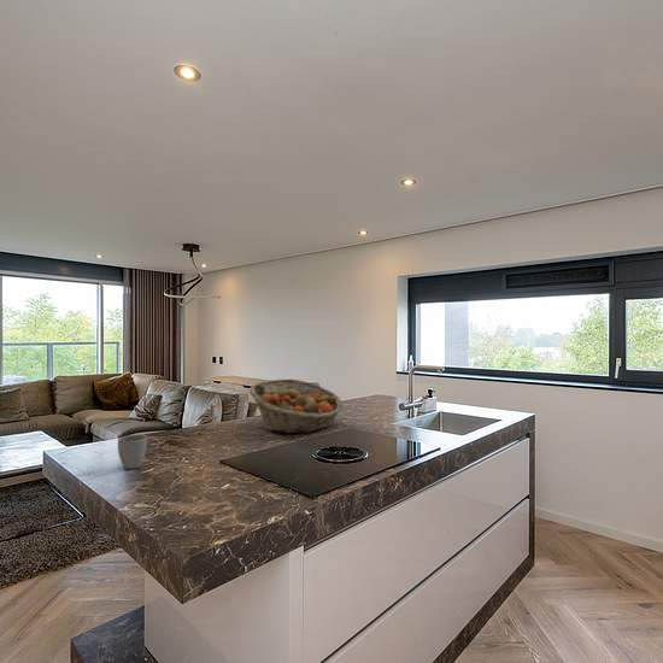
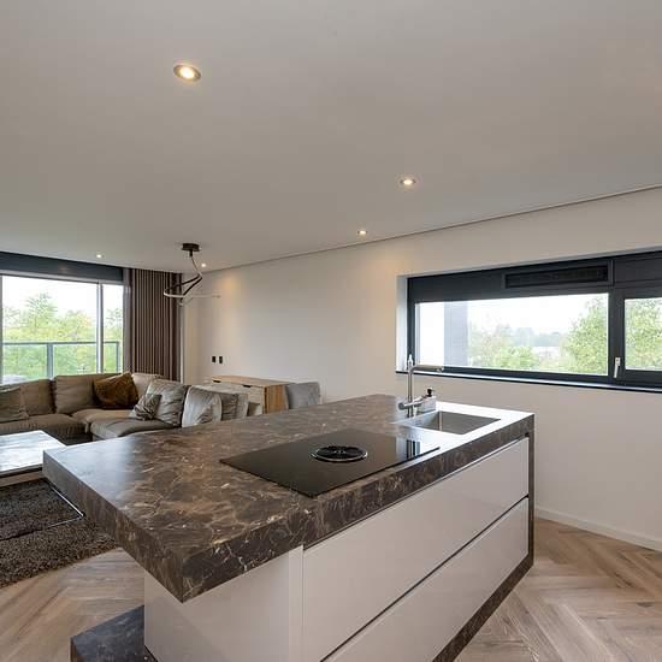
- fruit basket [248,377,344,435]
- mug [117,434,148,470]
